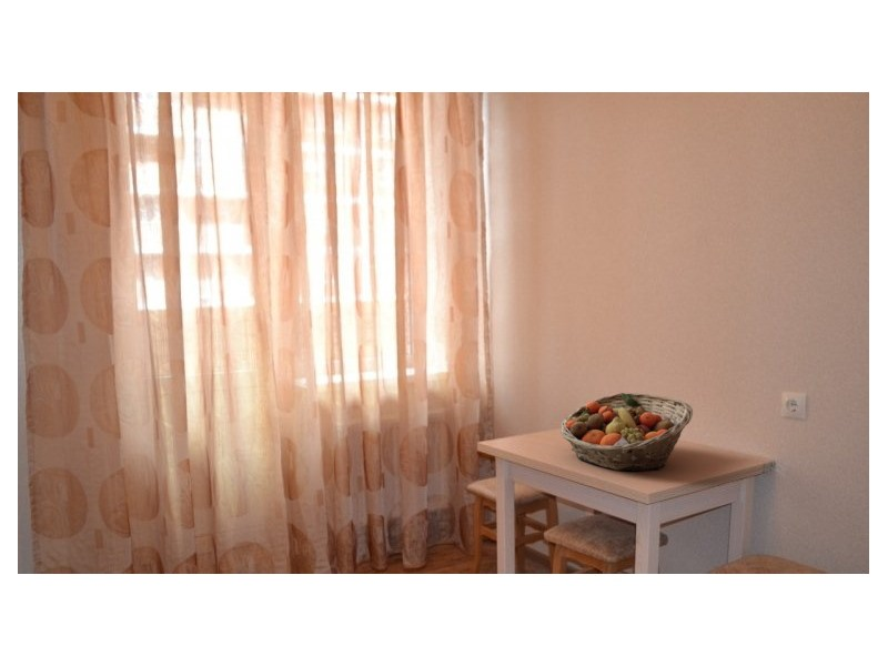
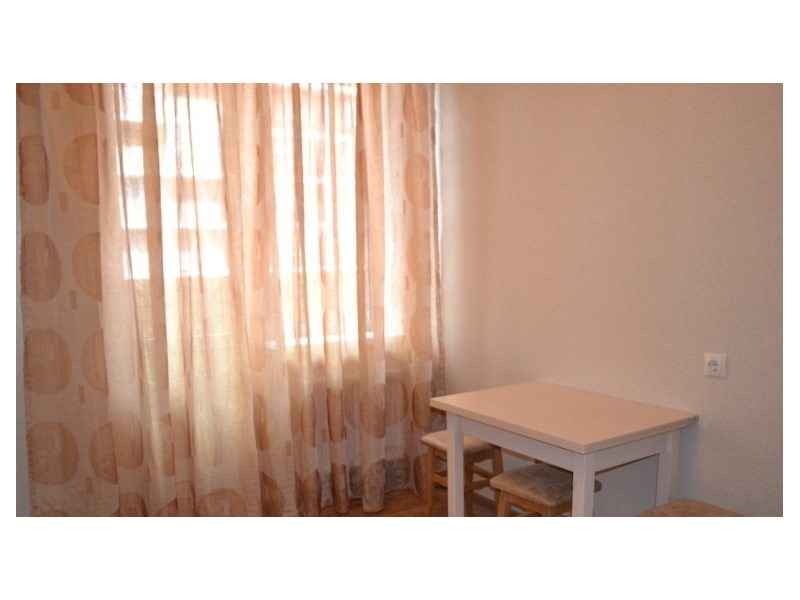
- fruit basket [559,392,694,472]
